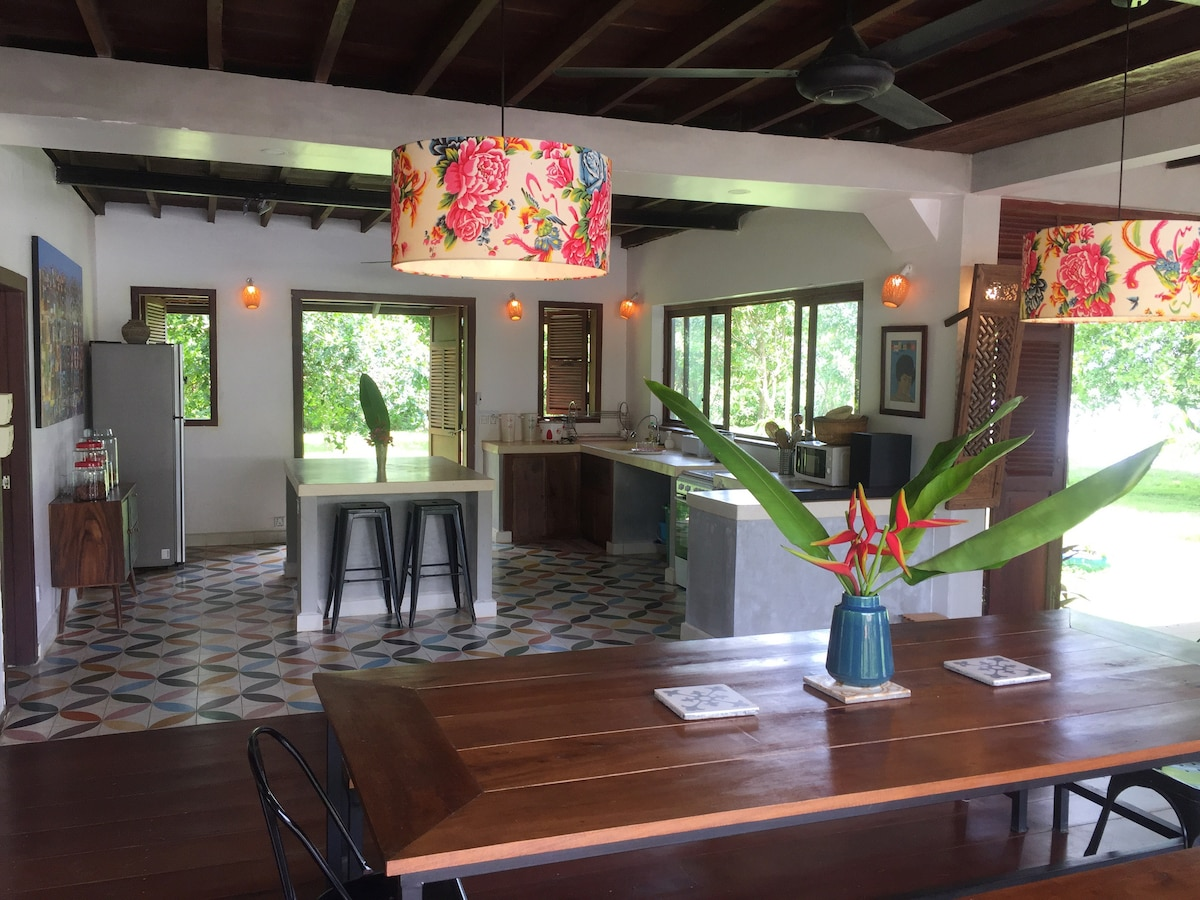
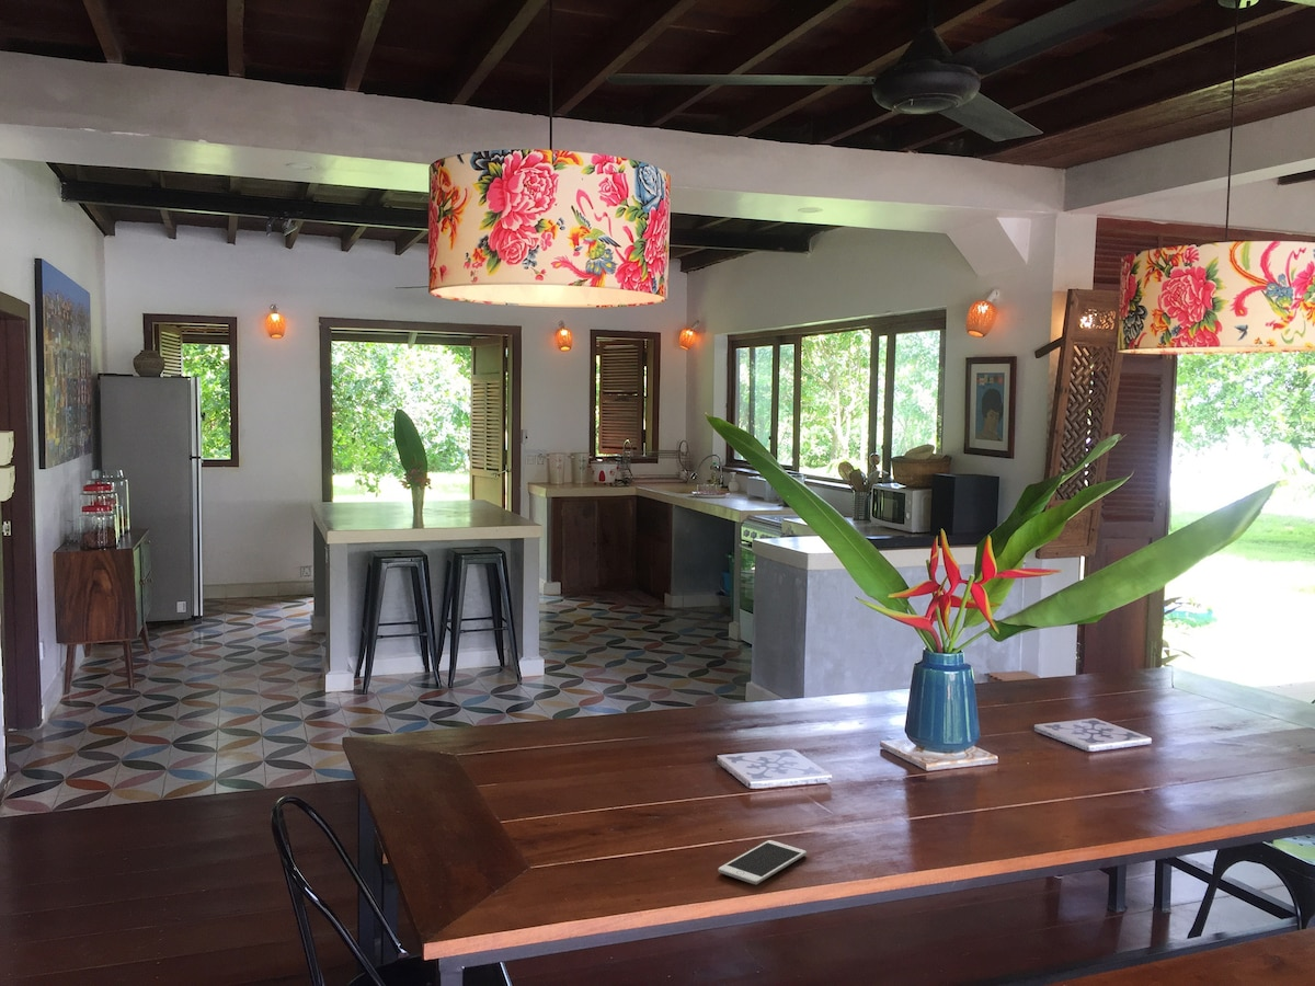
+ cell phone [717,839,808,885]
